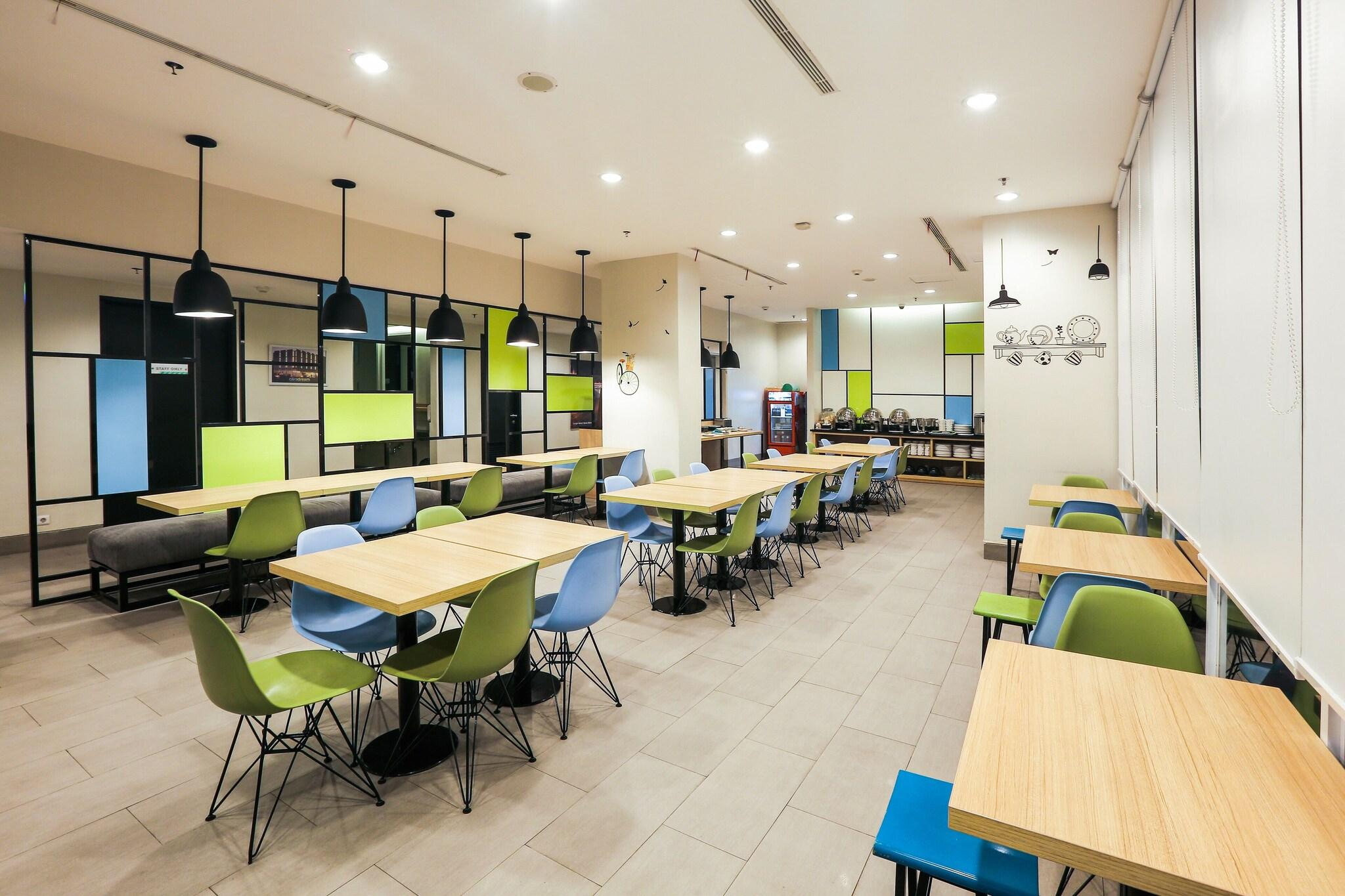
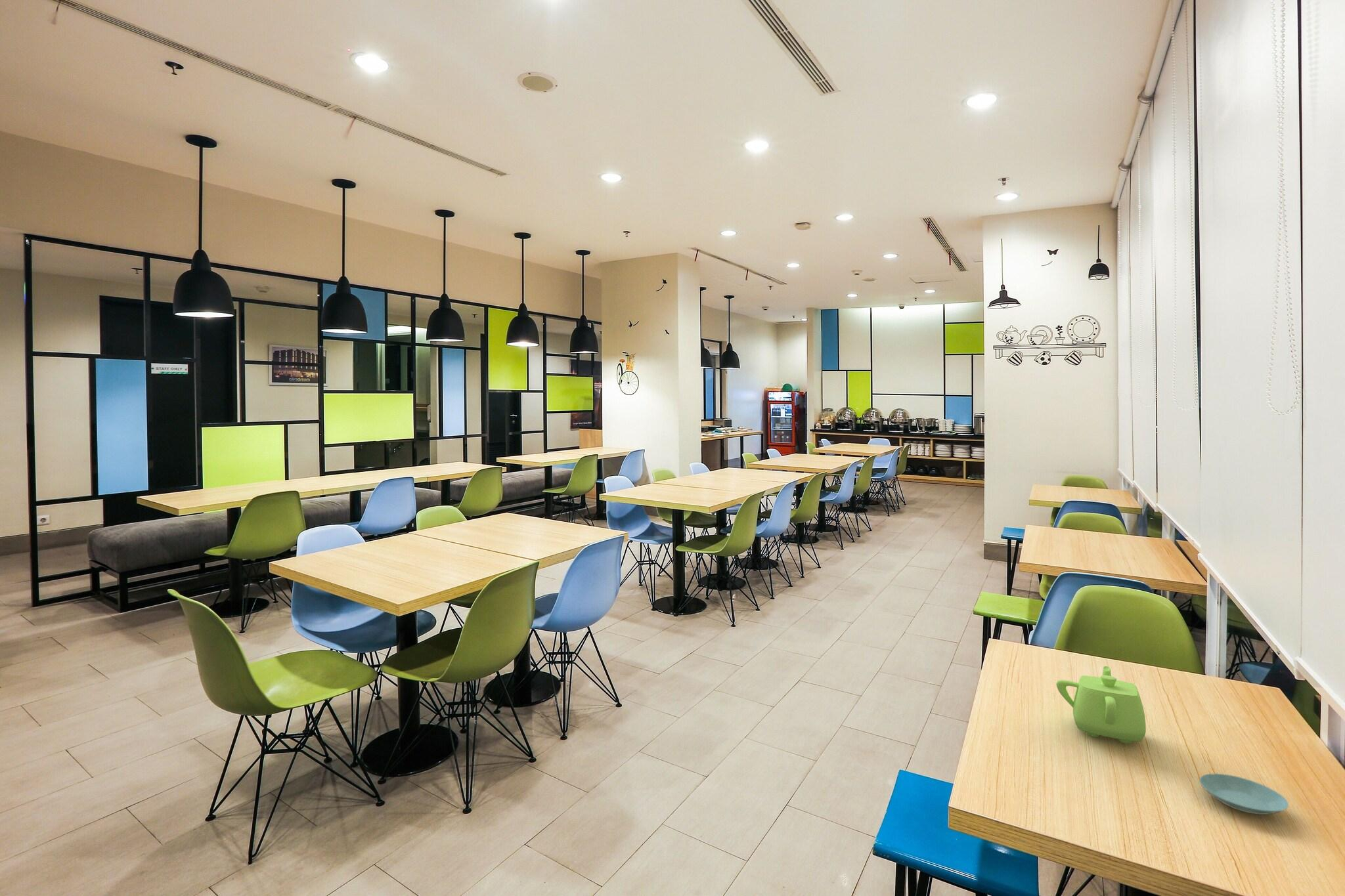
+ teapot [1055,666,1147,744]
+ saucer [1199,773,1289,815]
